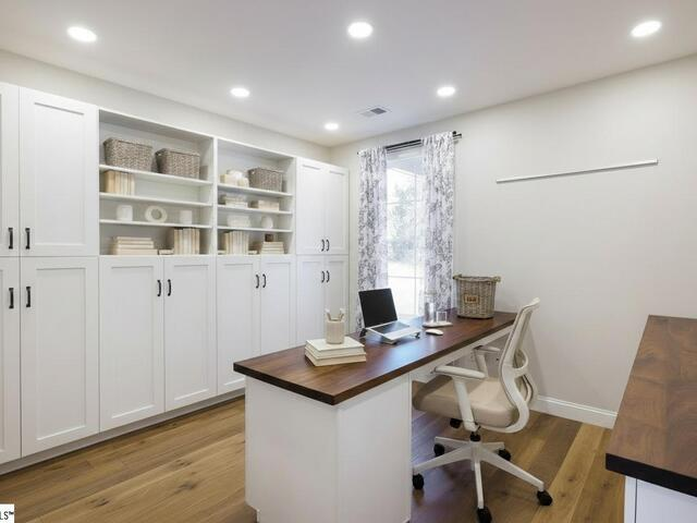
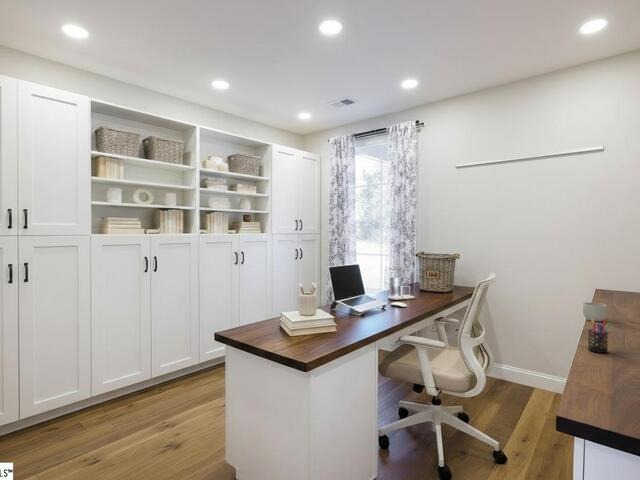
+ mug [582,301,608,322]
+ pen holder [587,318,612,354]
